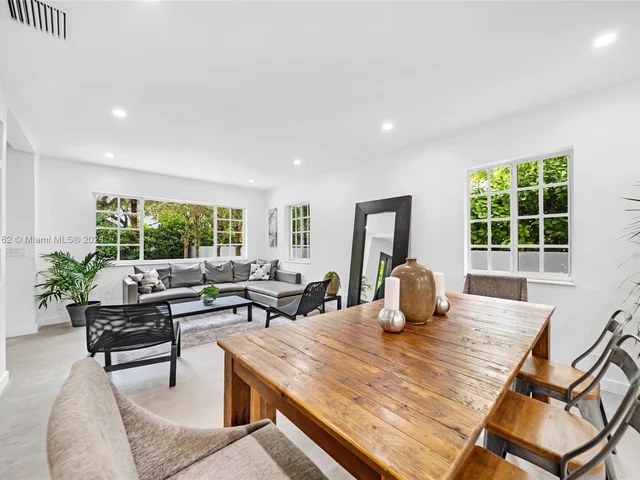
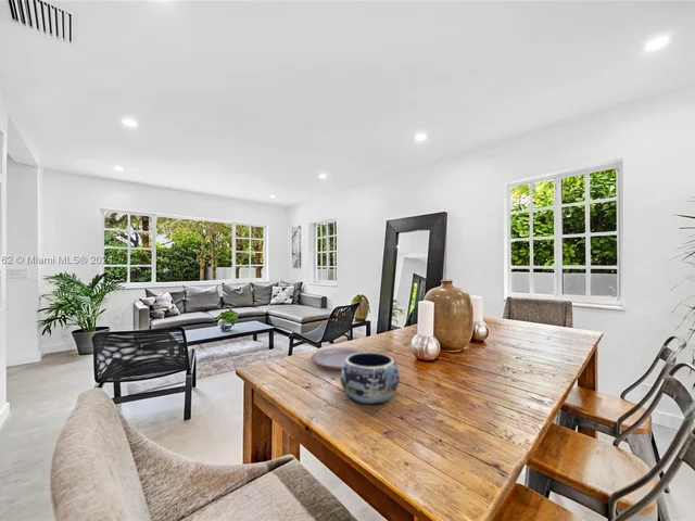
+ plate [311,346,369,370]
+ decorative bowl [340,351,401,405]
